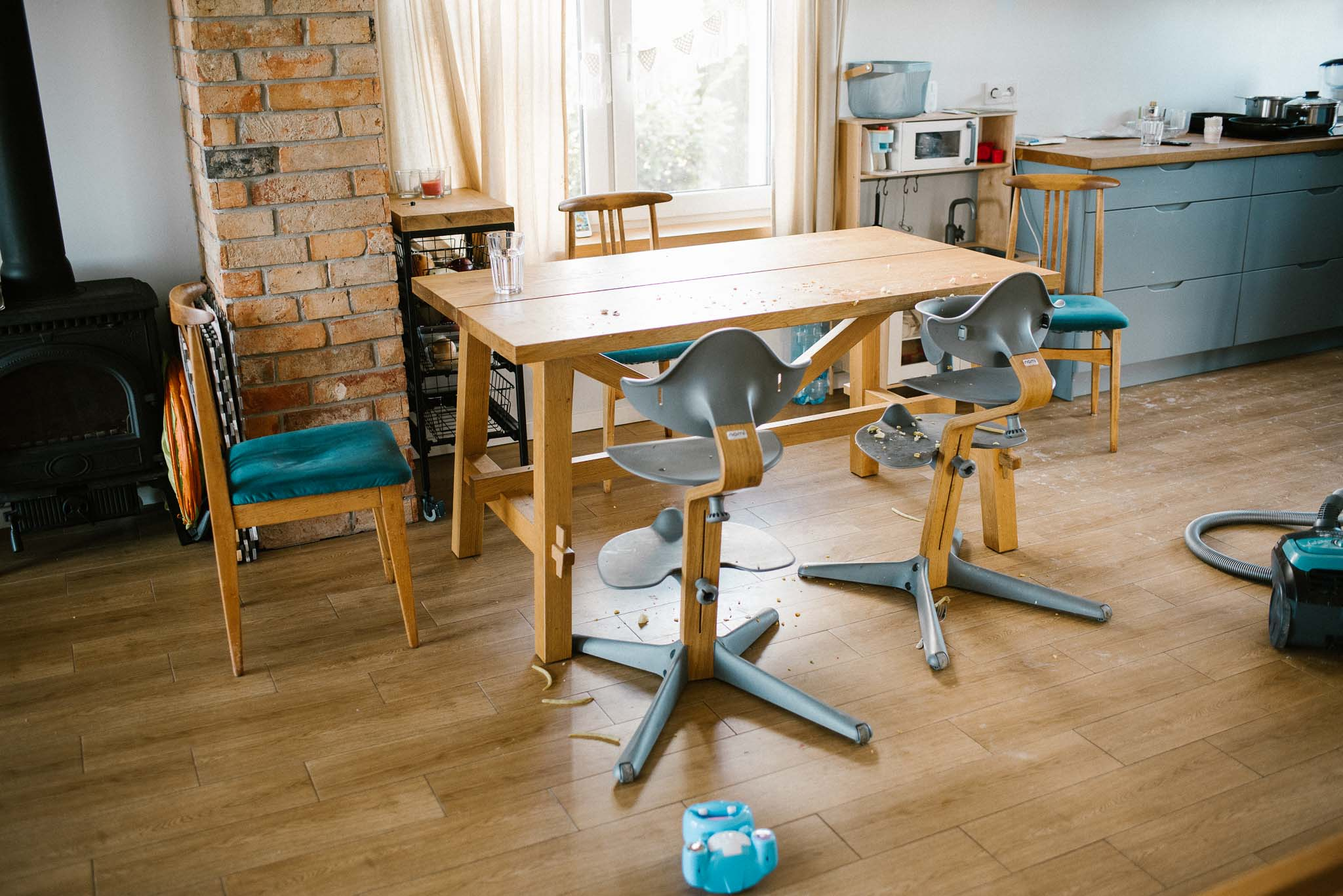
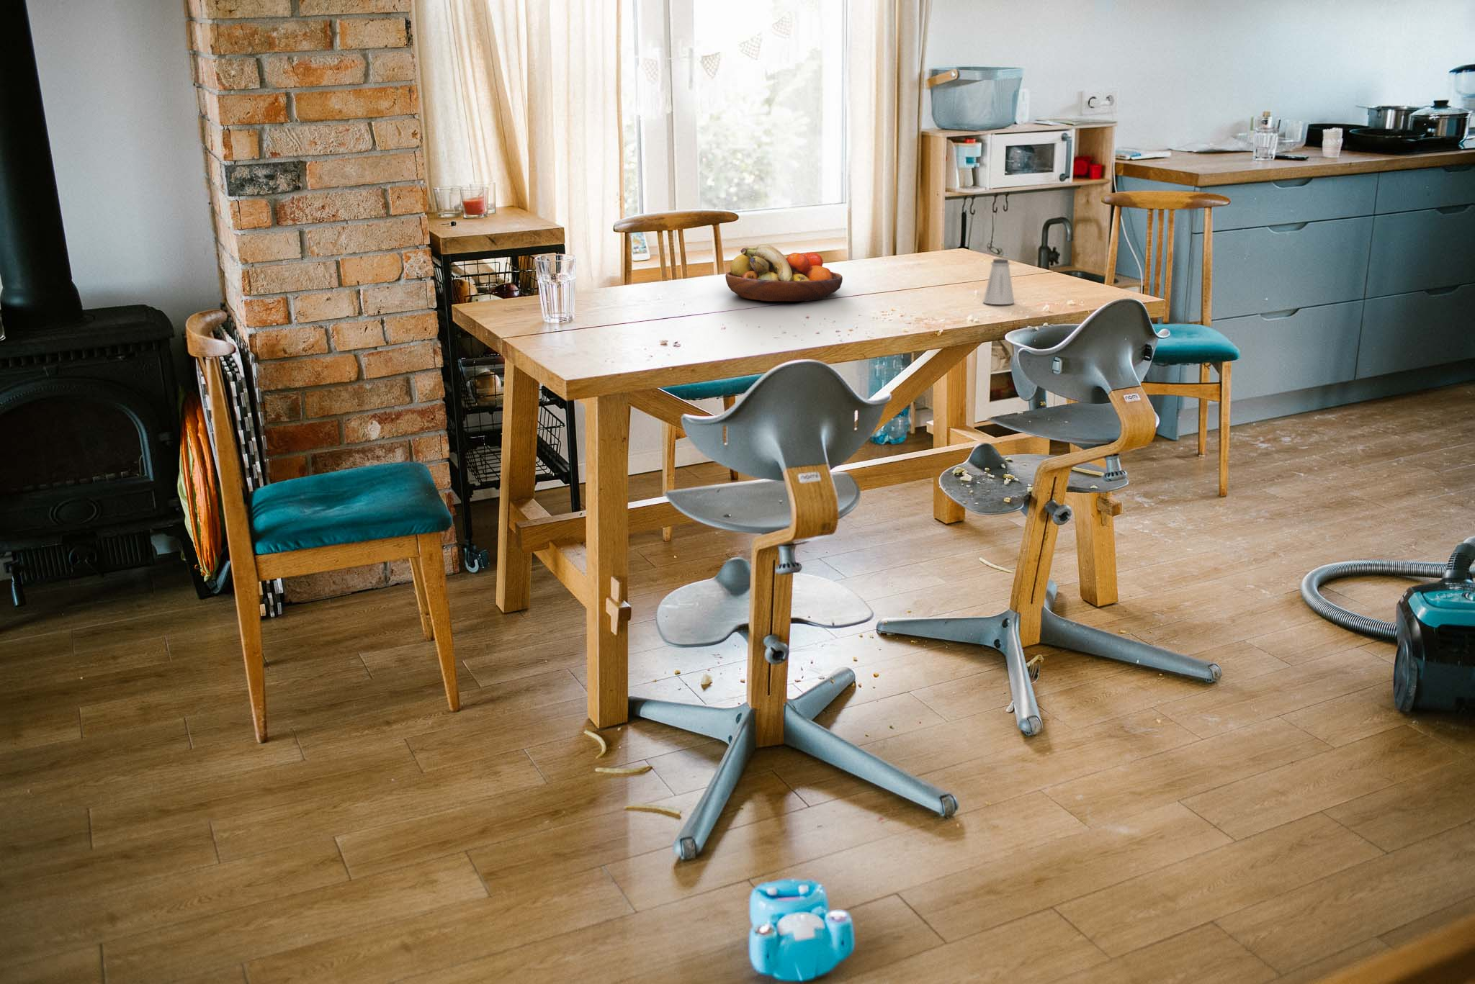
+ saltshaker [982,258,1015,305]
+ fruit bowl [725,244,843,302]
